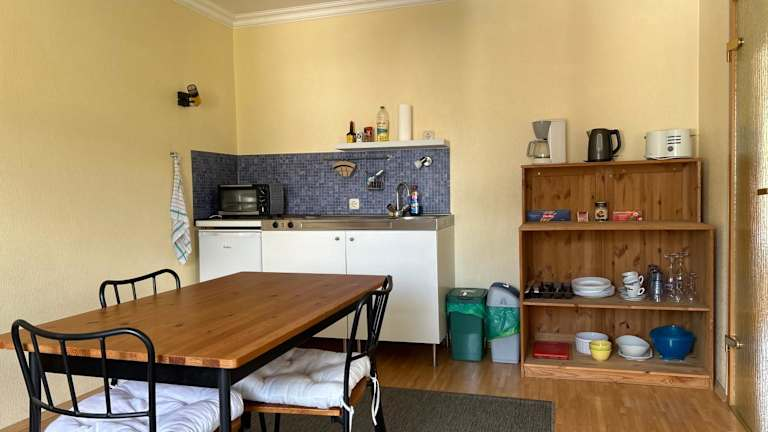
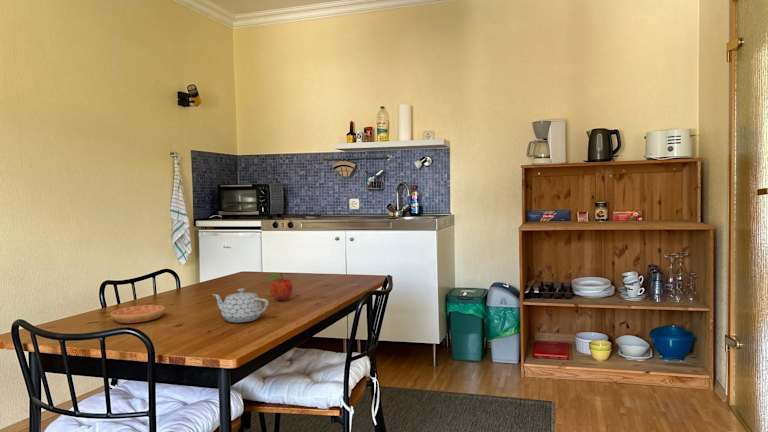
+ saucer [109,304,166,324]
+ fruit [269,272,294,302]
+ teapot [211,288,270,323]
